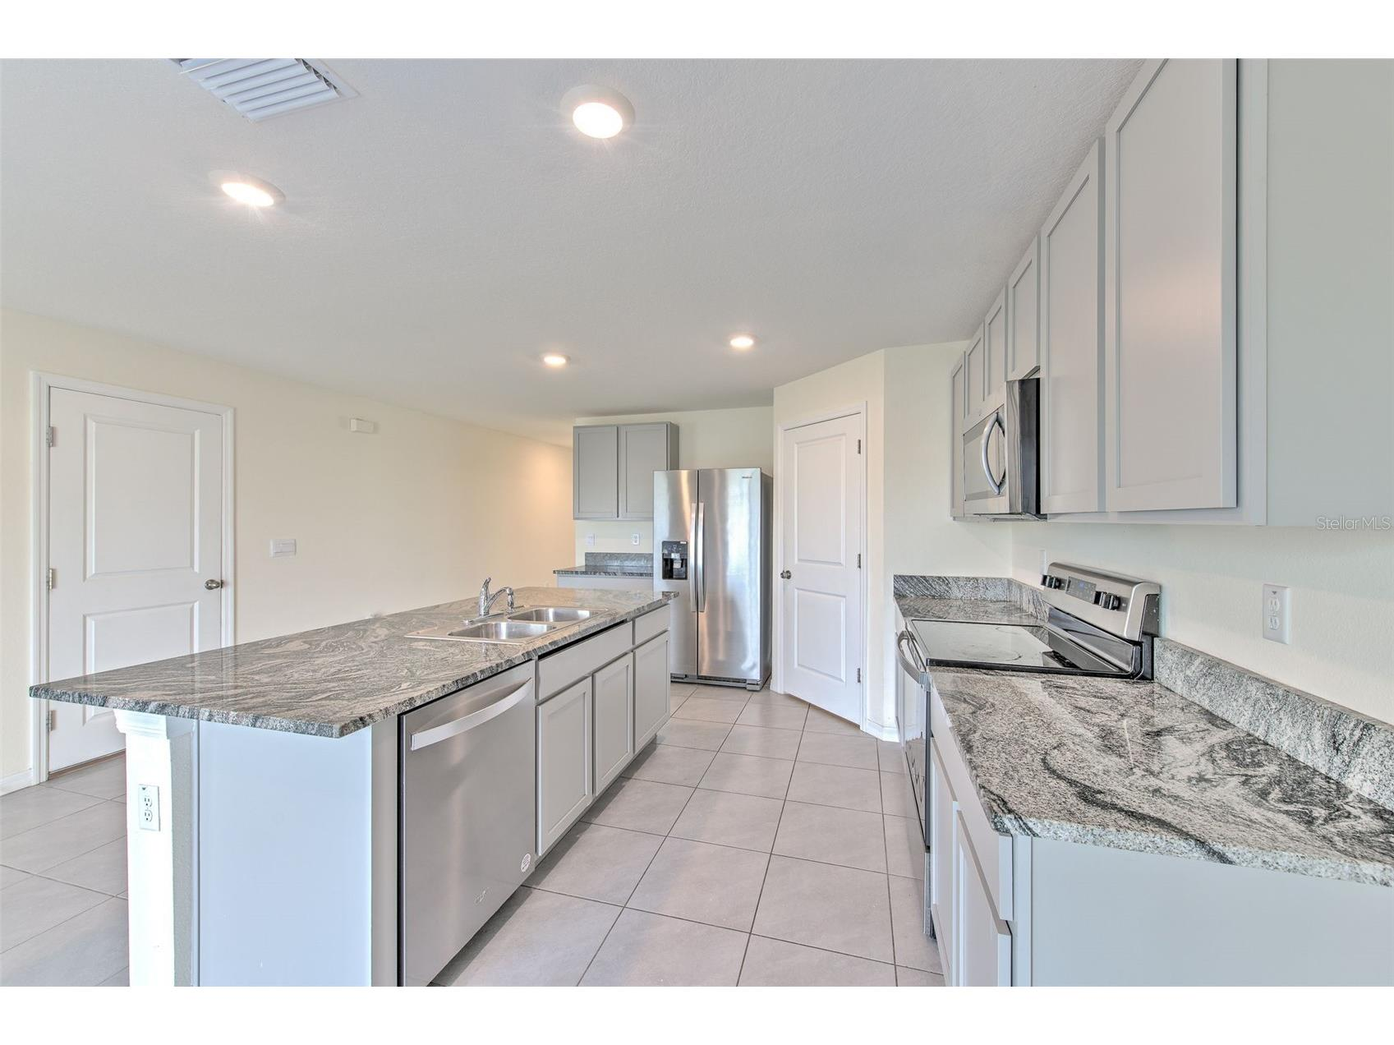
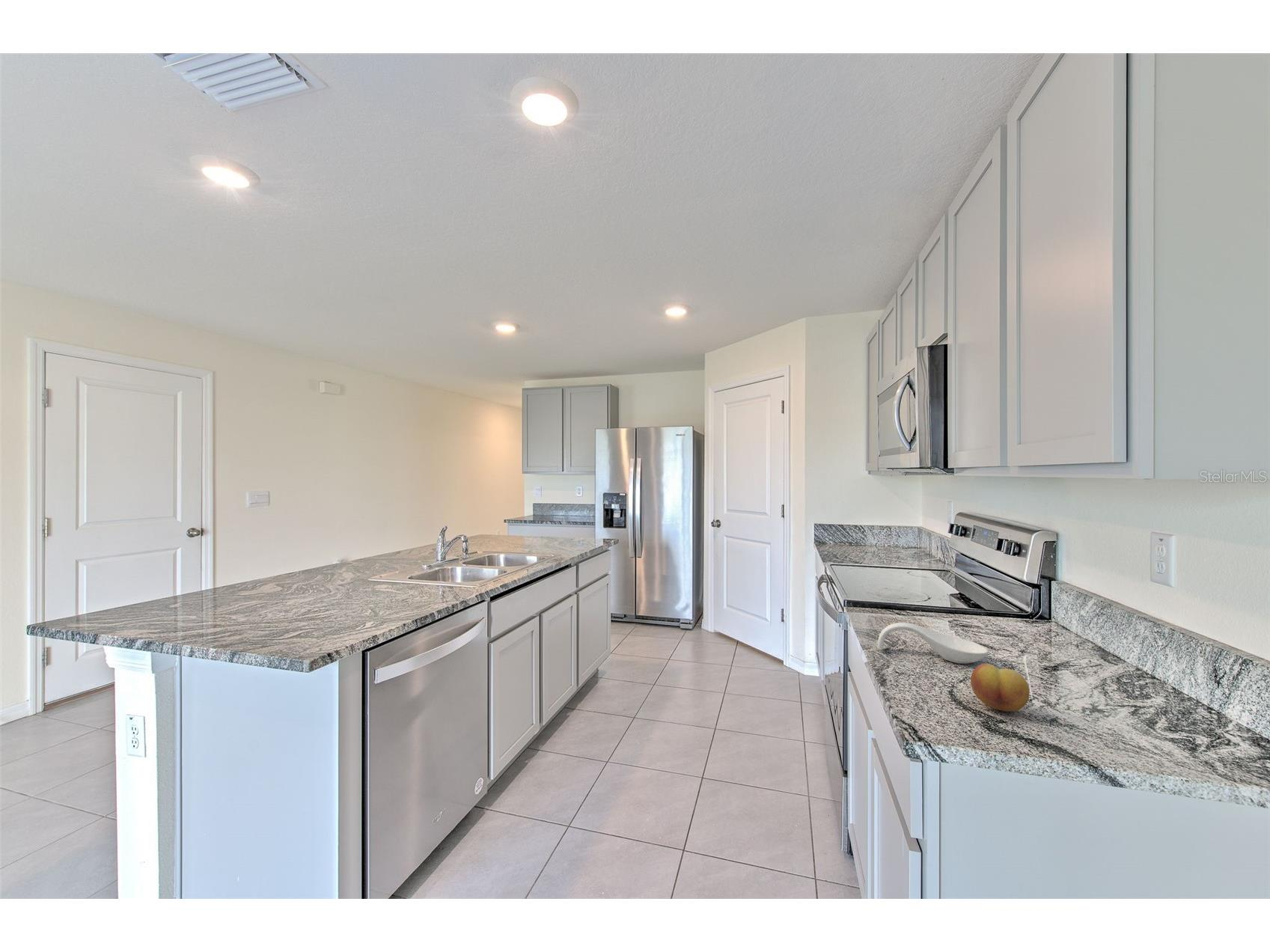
+ spoon rest [877,622,989,665]
+ fruit [970,663,1030,713]
